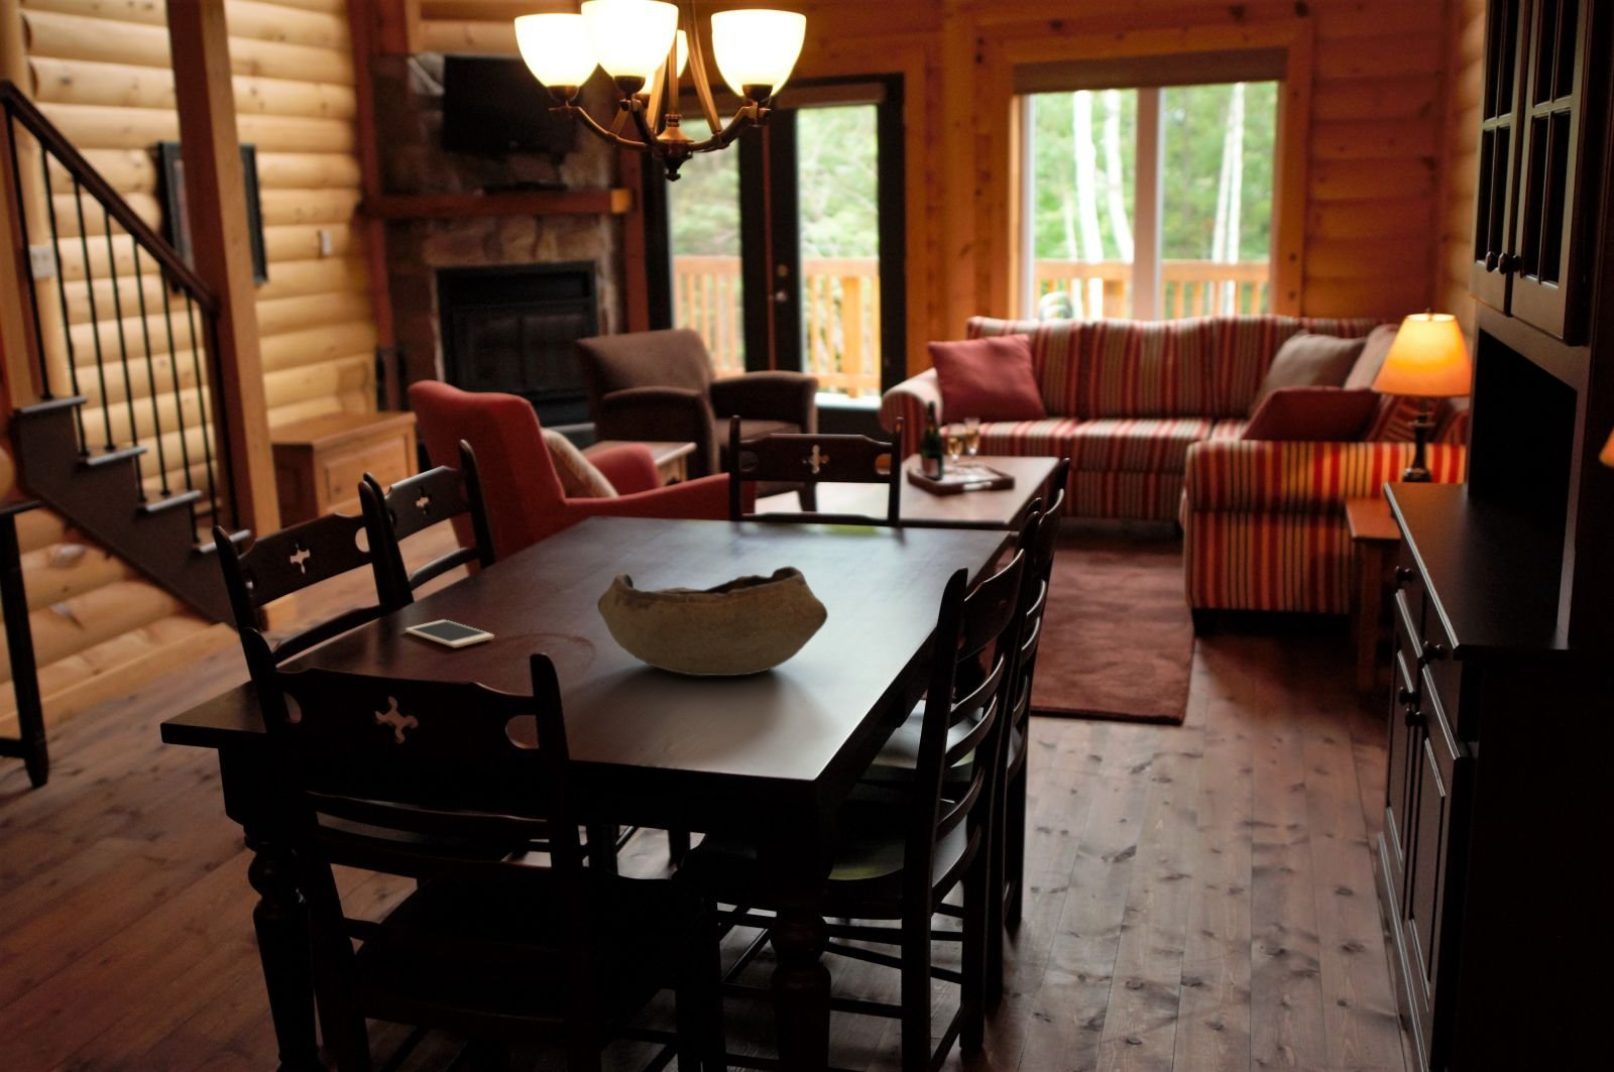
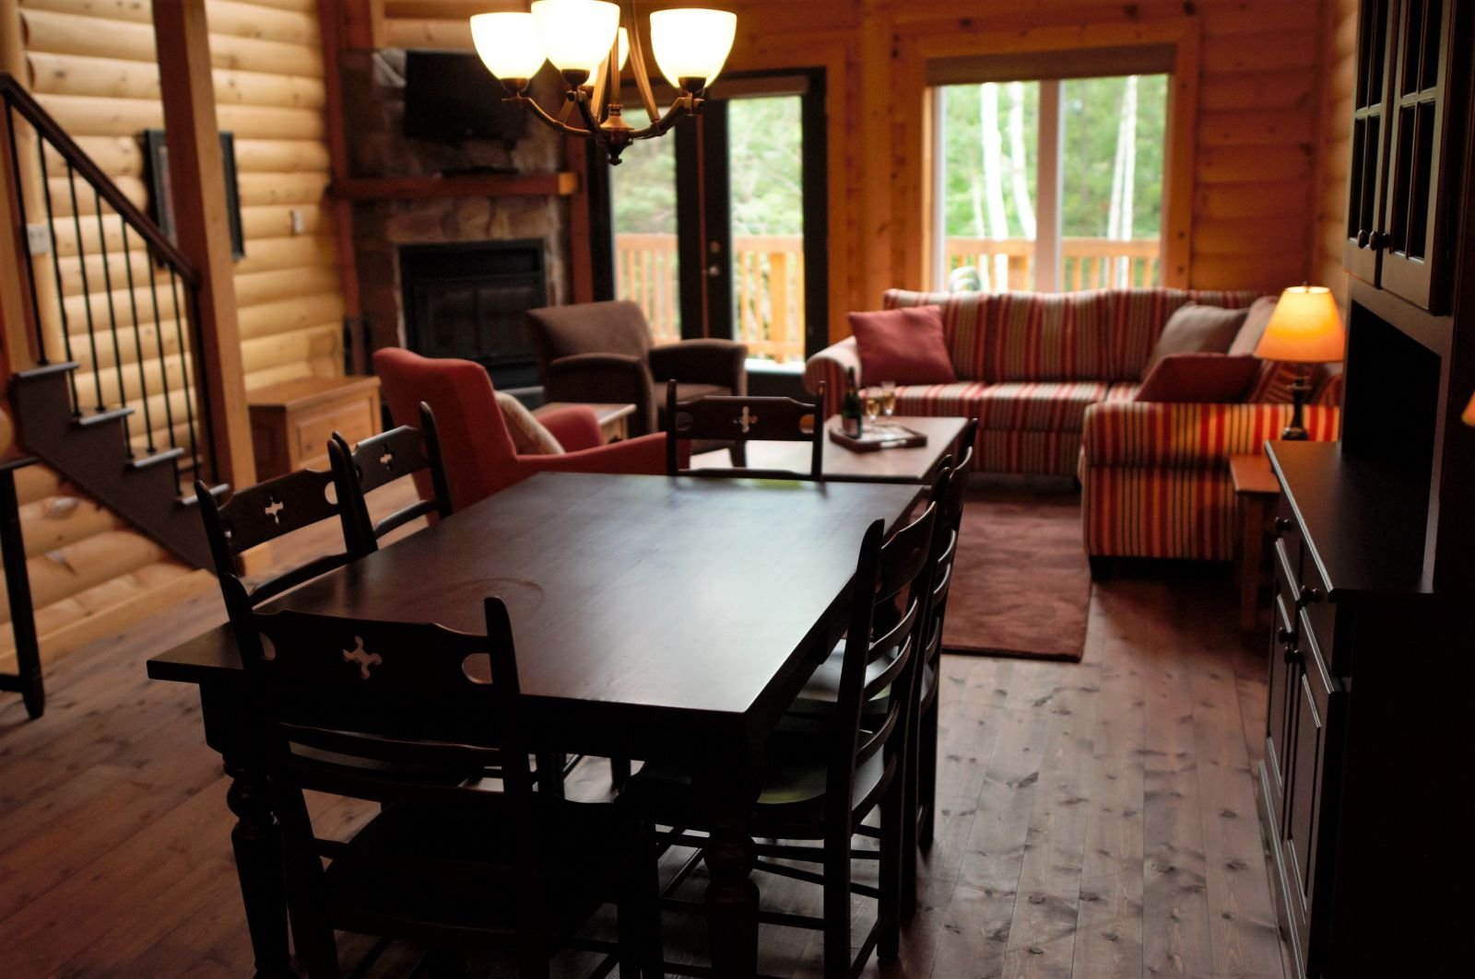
- bowl [596,565,829,677]
- cell phone [404,620,495,648]
